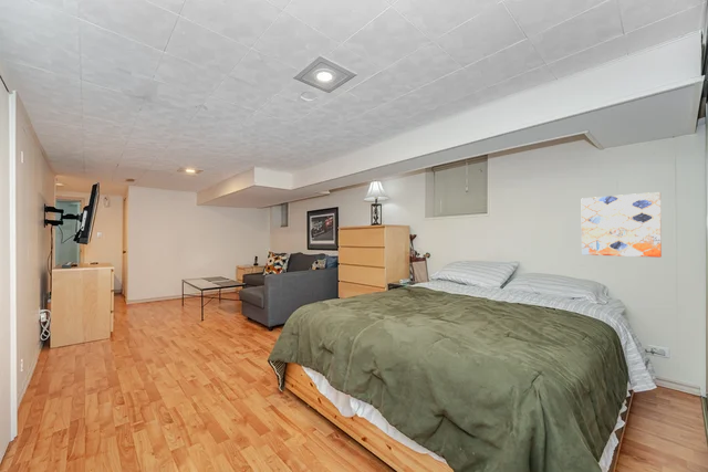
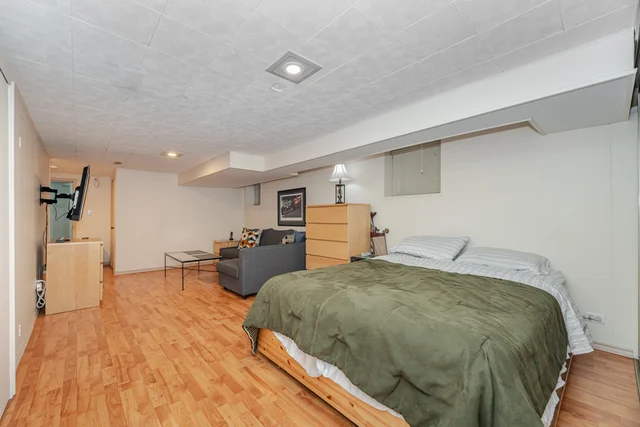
- wall art [581,191,663,259]
